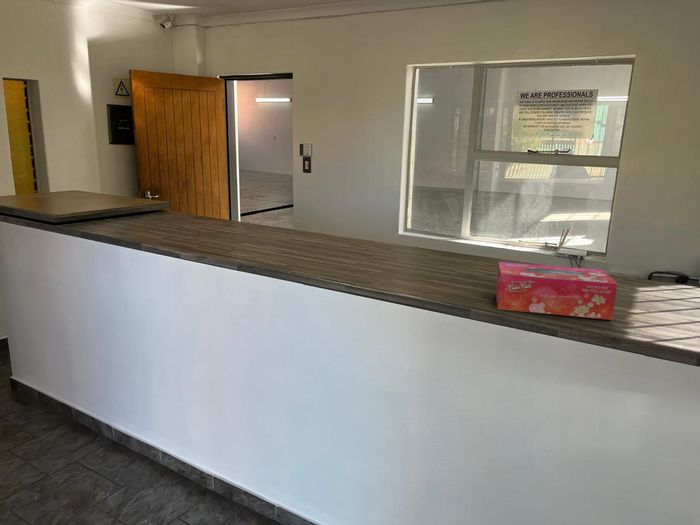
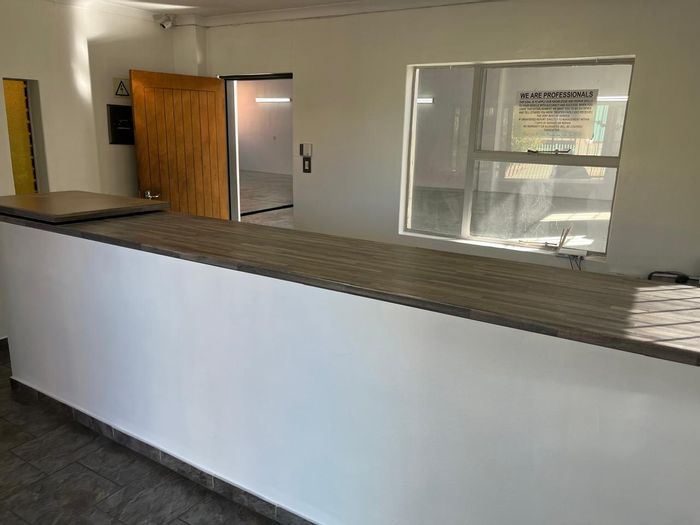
- tissue box [495,261,618,321]
